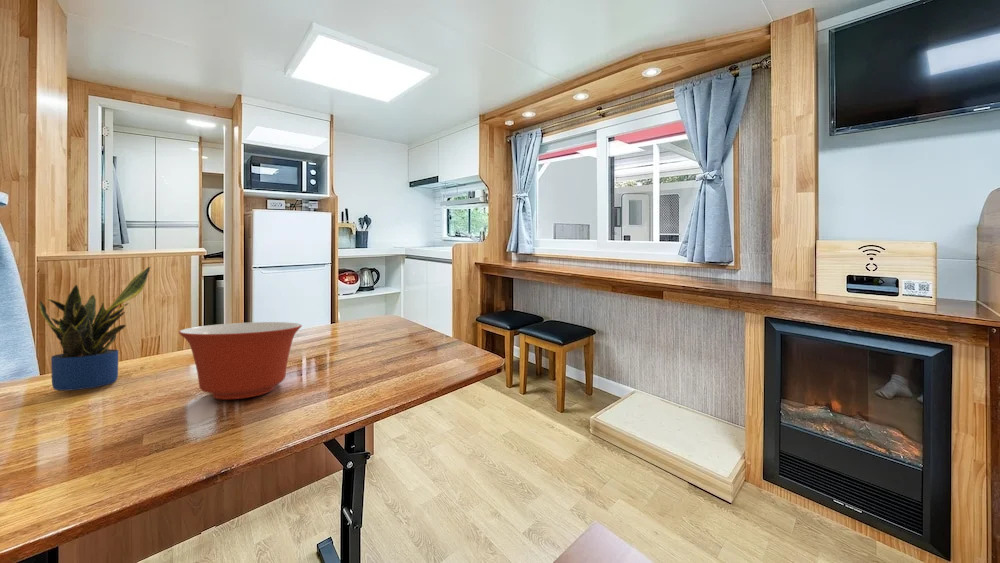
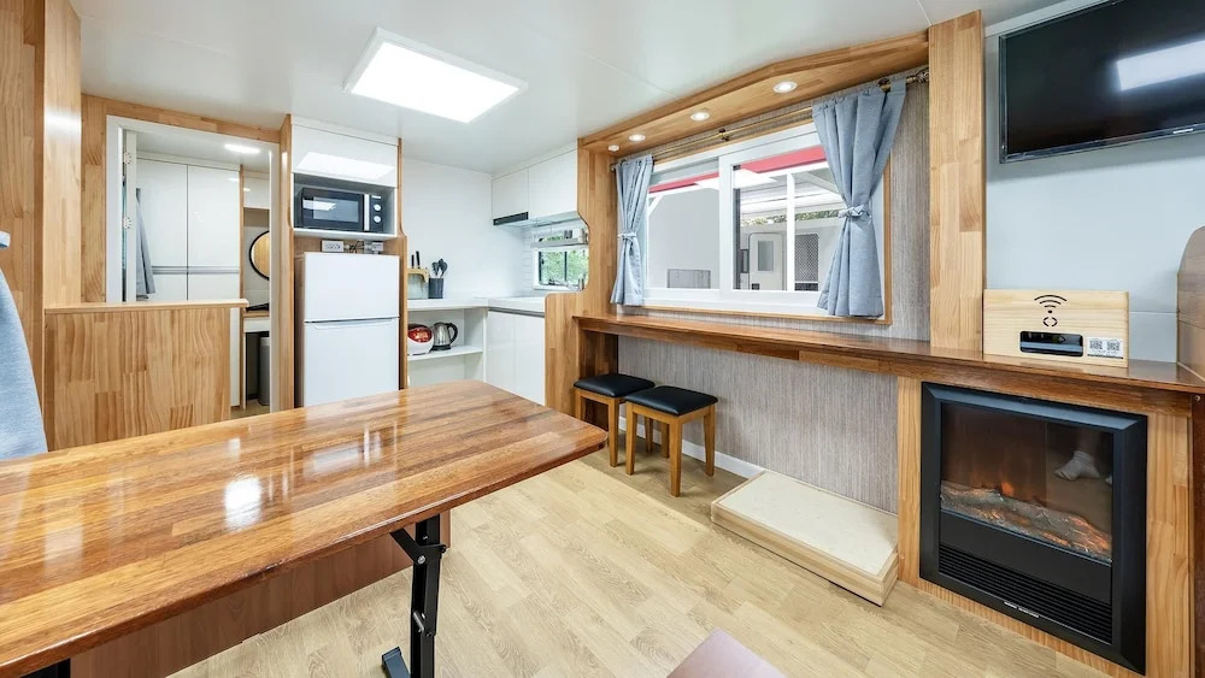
- potted plant [38,266,151,392]
- mixing bowl [178,321,303,400]
